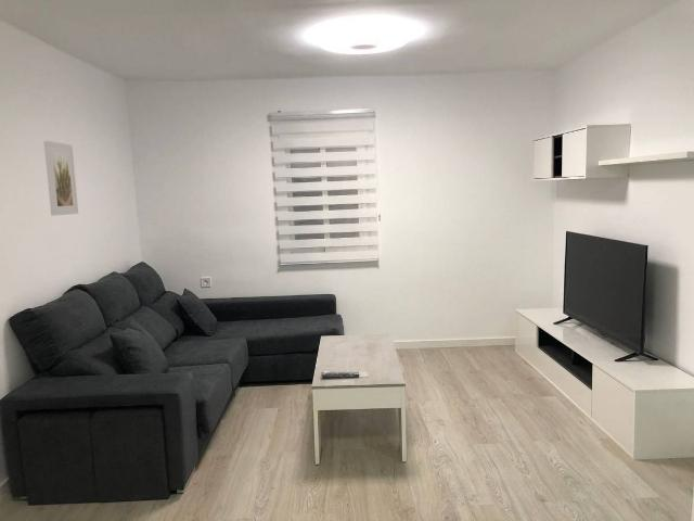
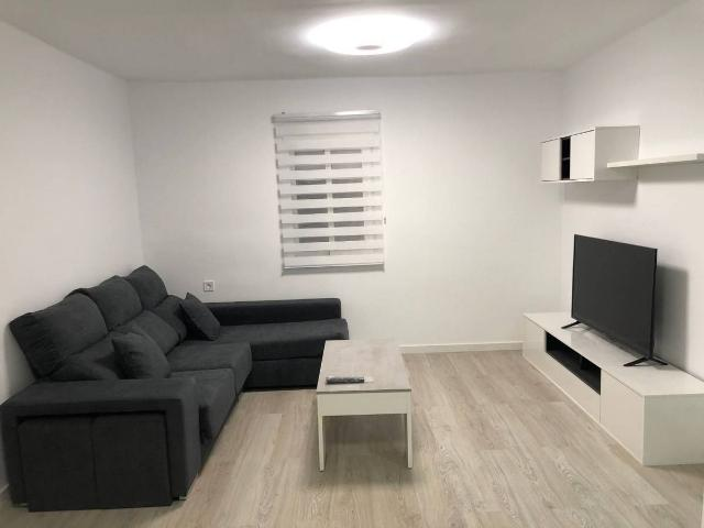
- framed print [43,140,79,217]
